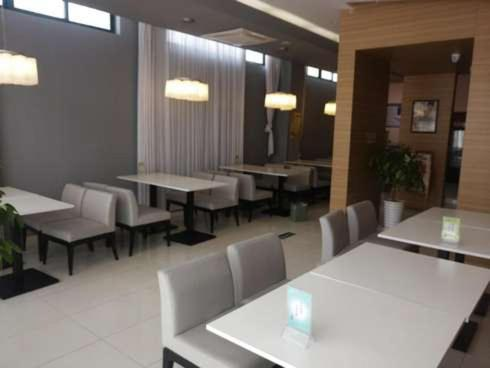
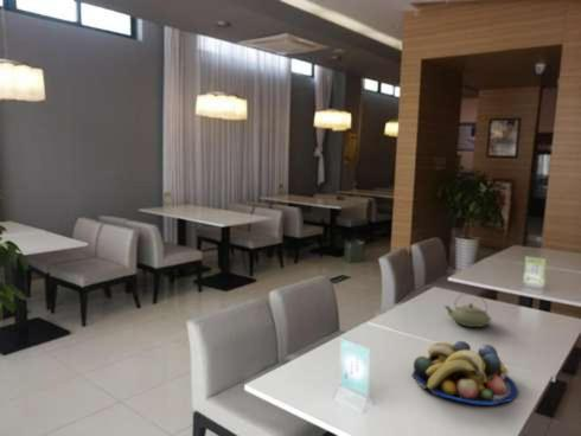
+ teapot [443,291,492,328]
+ fruit bowl [410,340,519,406]
